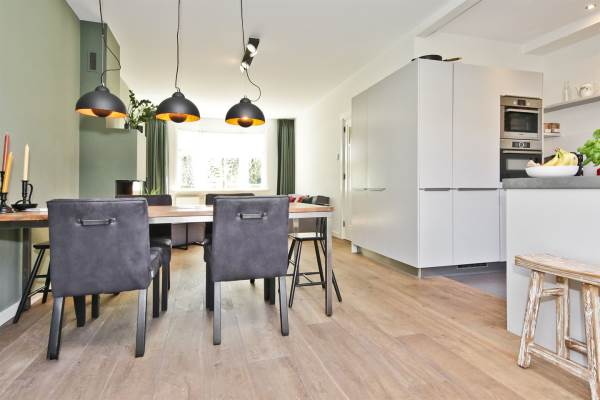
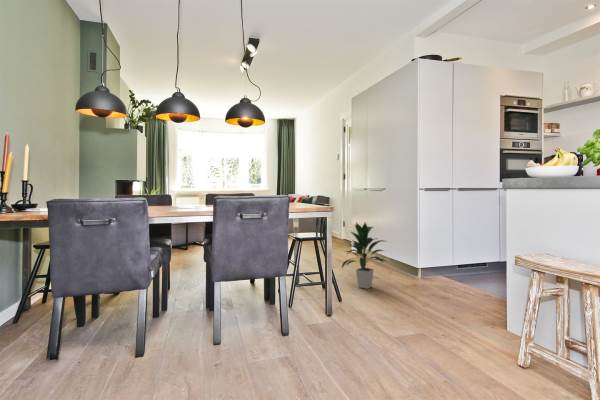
+ indoor plant [340,222,391,290]
